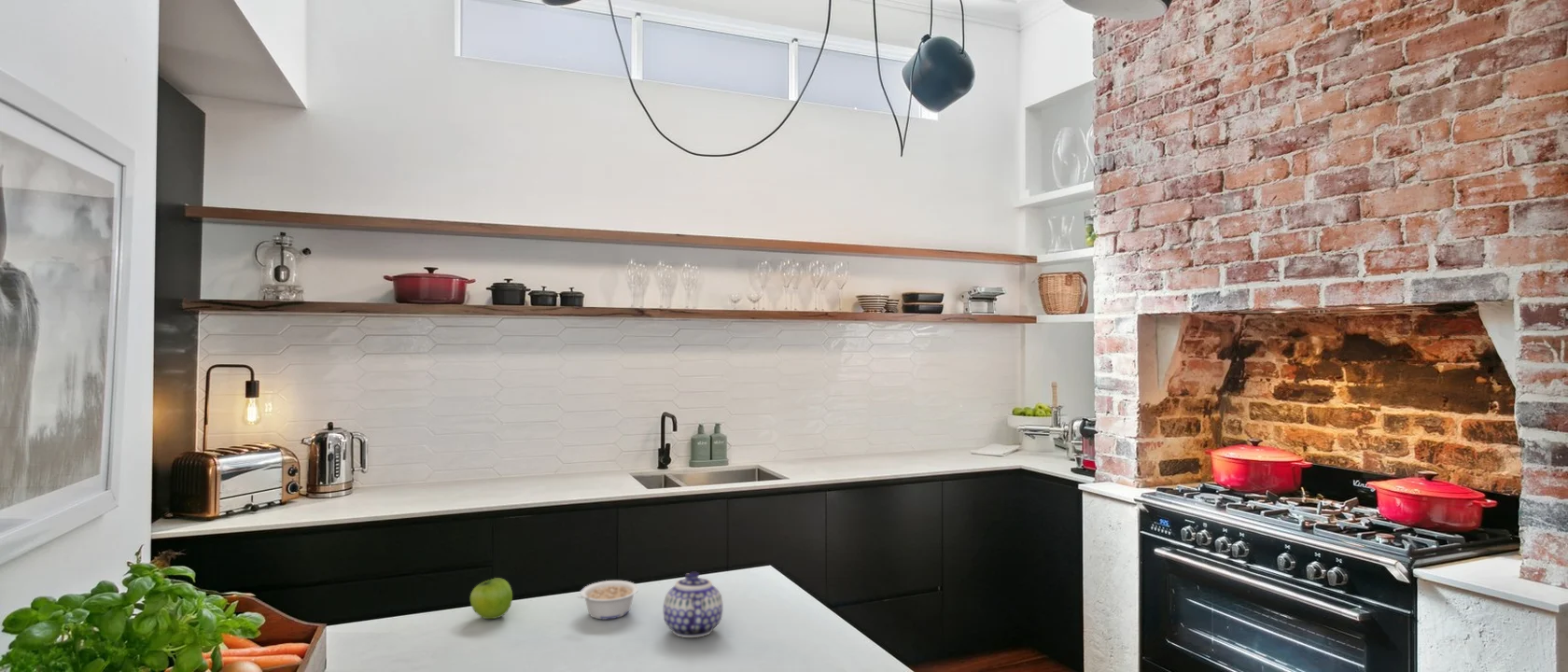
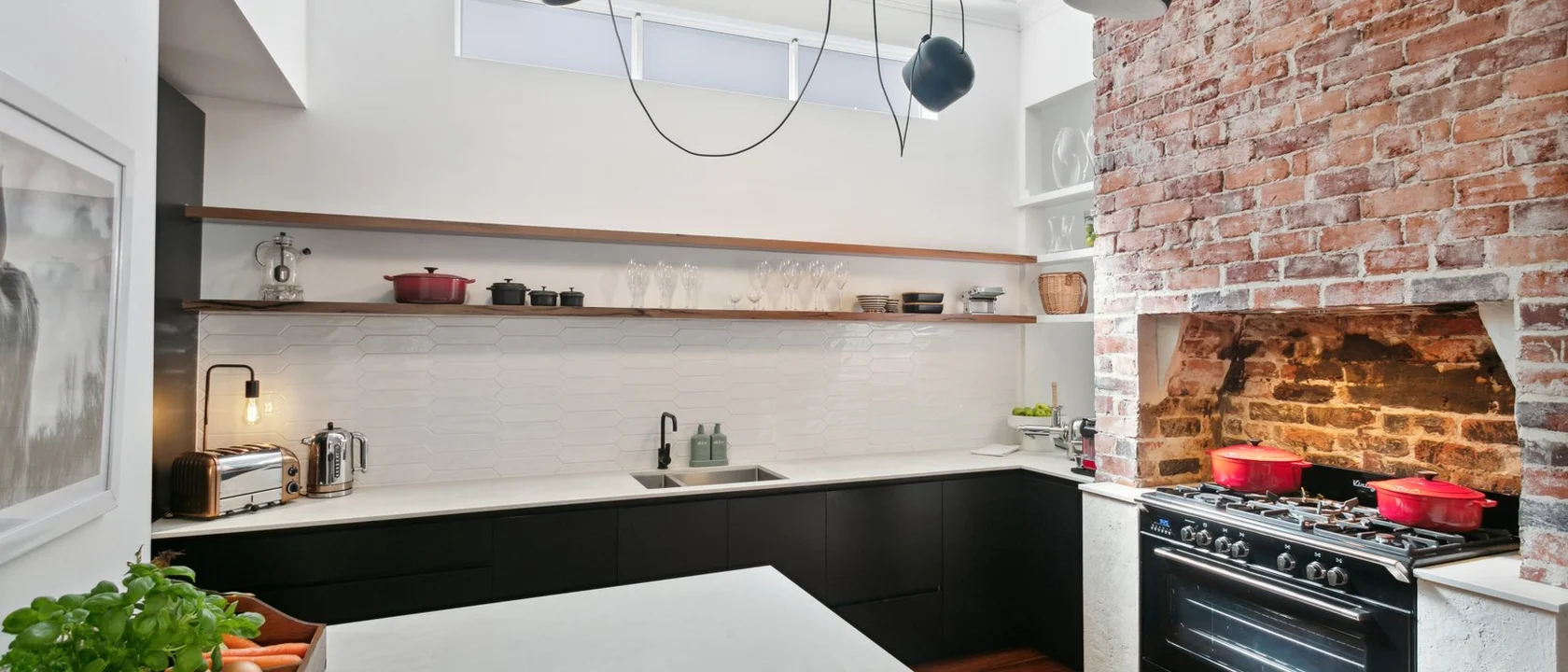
- teapot [663,570,723,638]
- fruit [469,577,513,620]
- legume [576,580,639,621]
